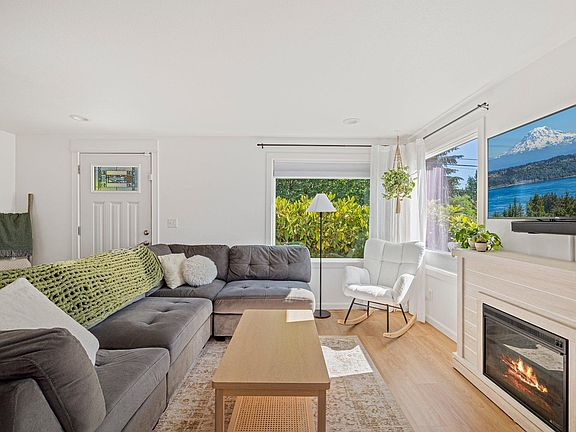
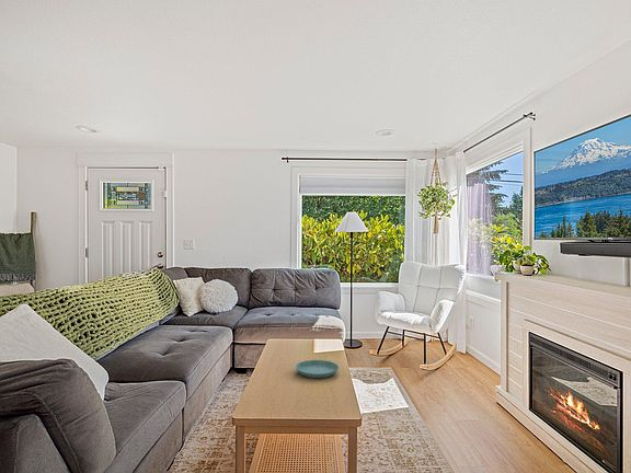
+ saucer [295,359,340,379]
